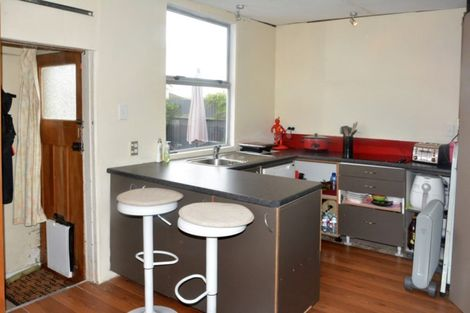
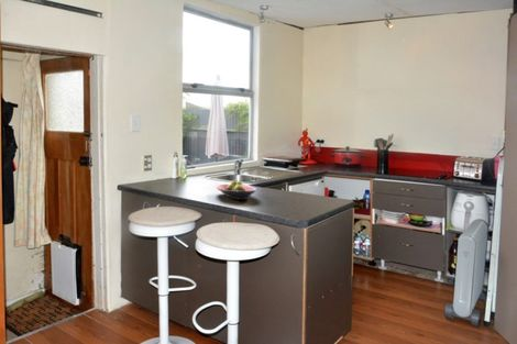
+ fruit bowl [216,178,257,201]
